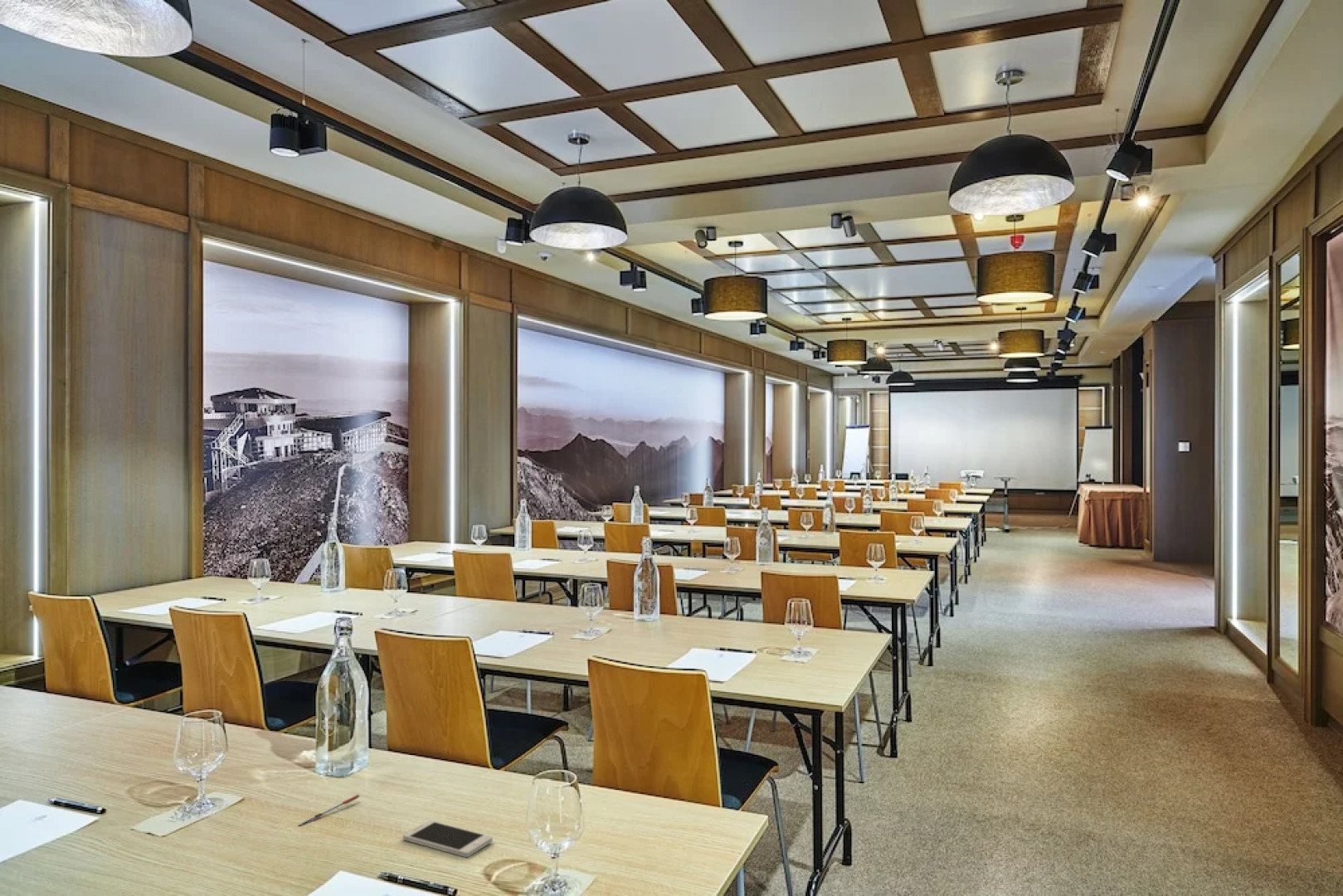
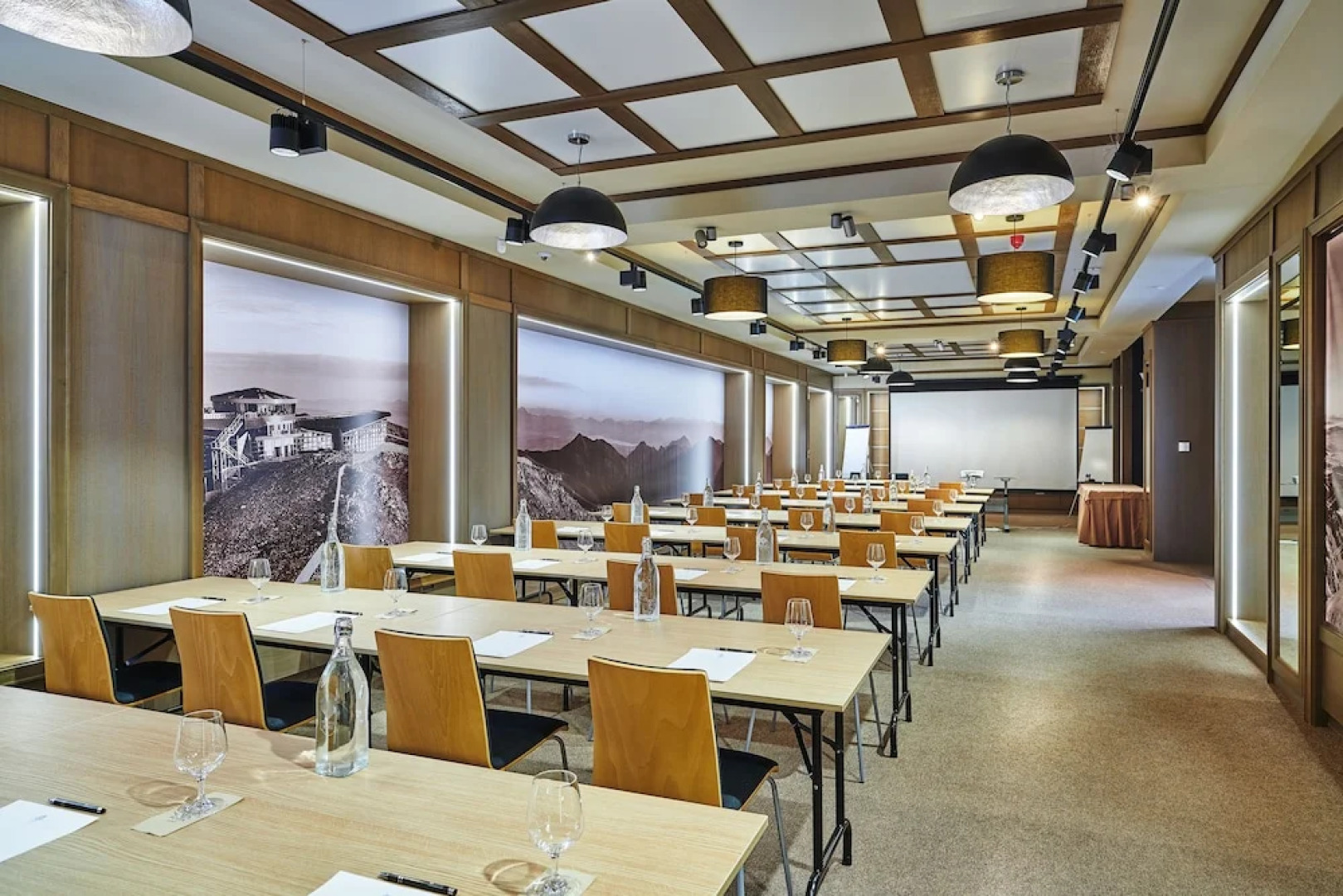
- smartphone [402,820,494,858]
- pen [297,794,361,827]
